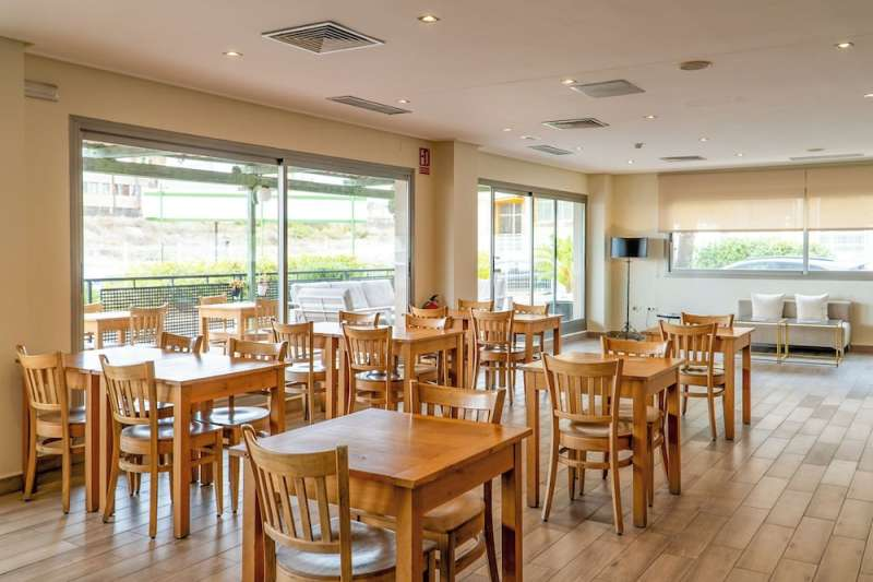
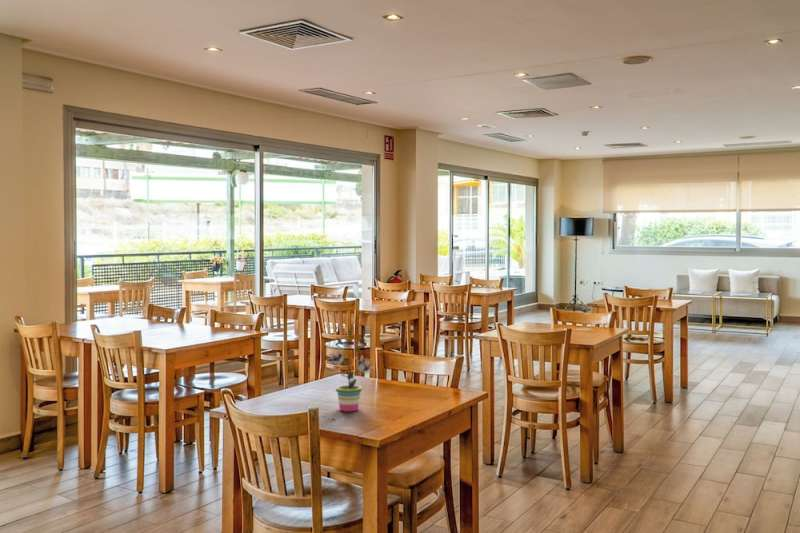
+ potted plant [324,328,376,413]
